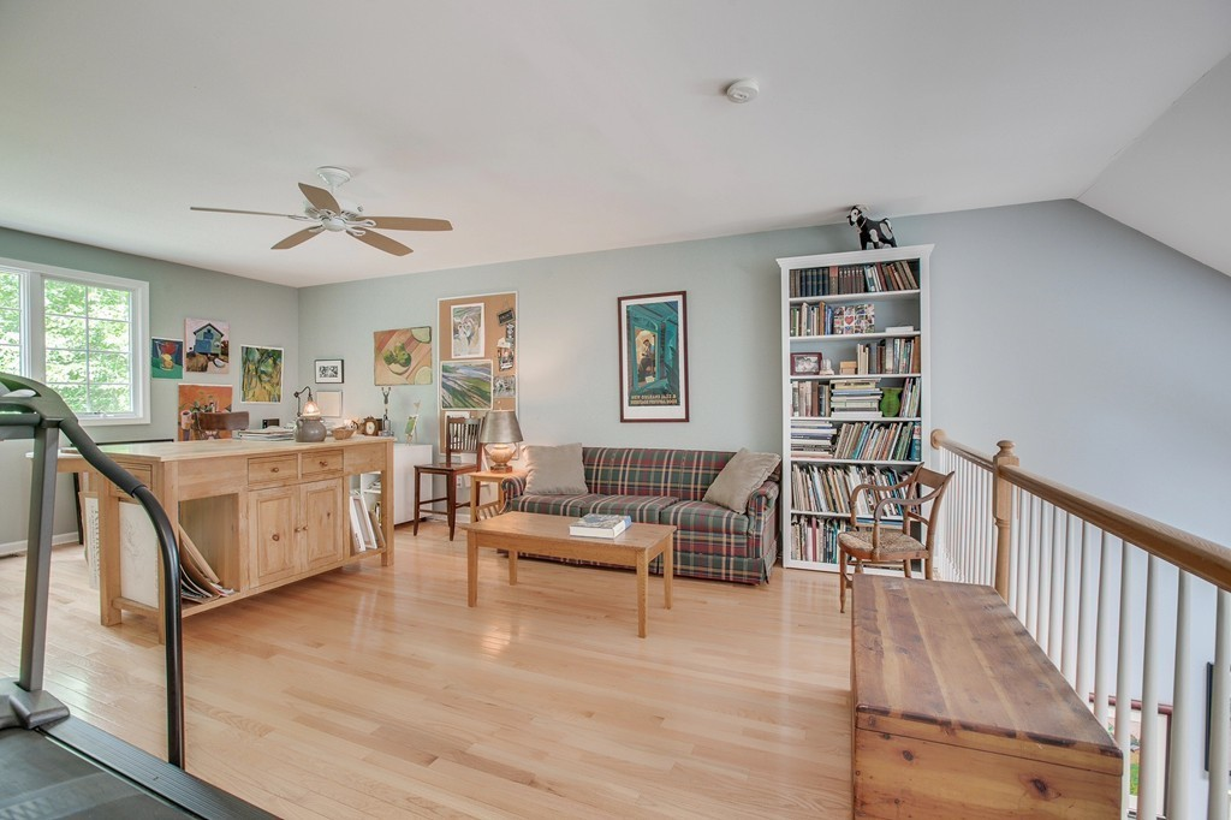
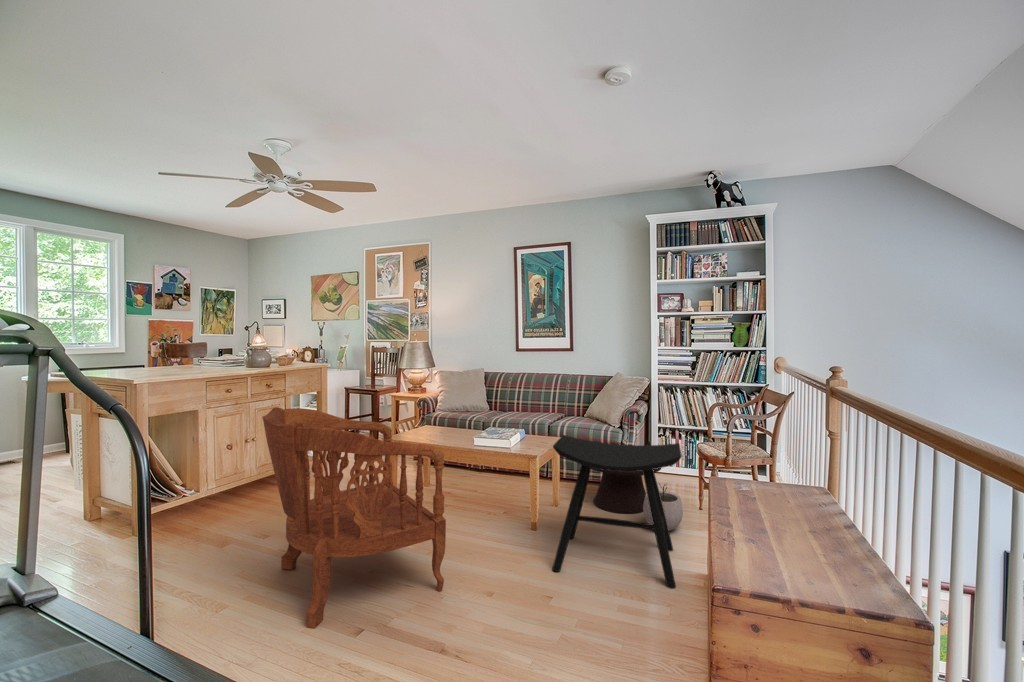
+ plant pot [642,482,684,532]
+ stool [551,434,683,590]
+ side table [591,468,662,515]
+ armchair [262,407,447,629]
